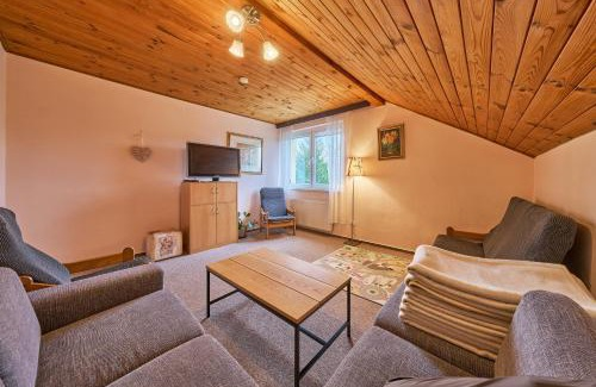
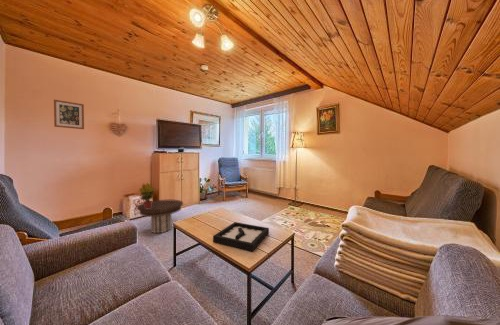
+ side table [136,199,184,234]
+ wall art [53,99,85,130]
+ potted plant [138,181,156,208]
+ decorative tray [212,221,270,253]
